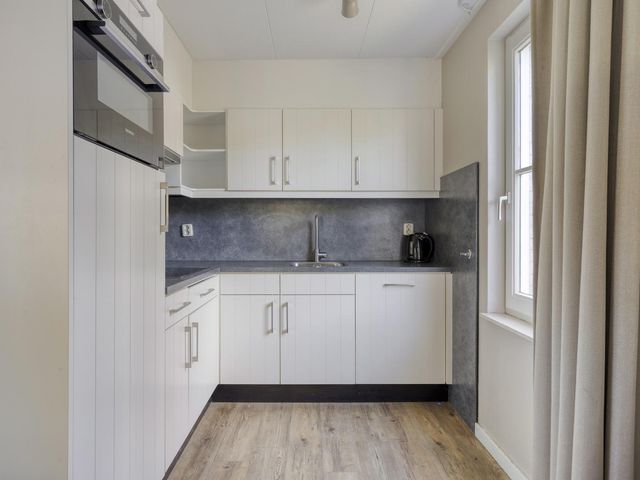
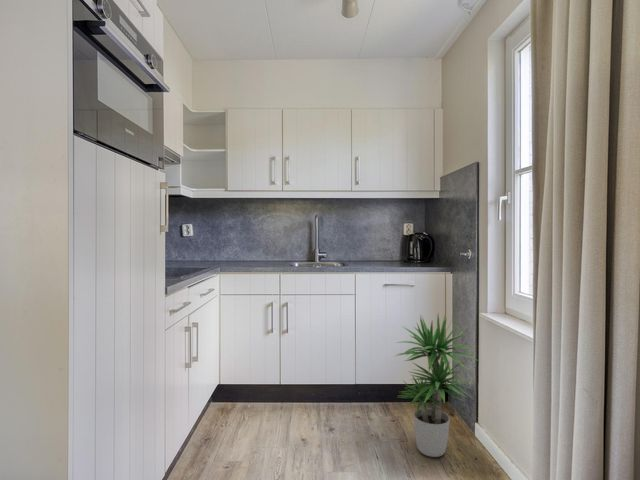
+ potted plant [394,311,477,458]
